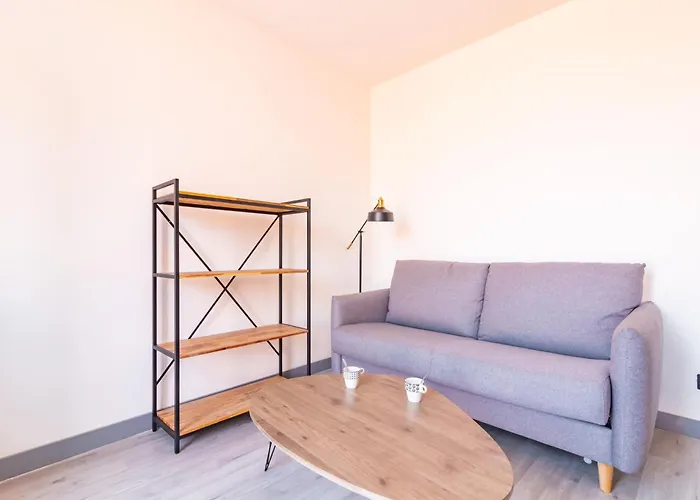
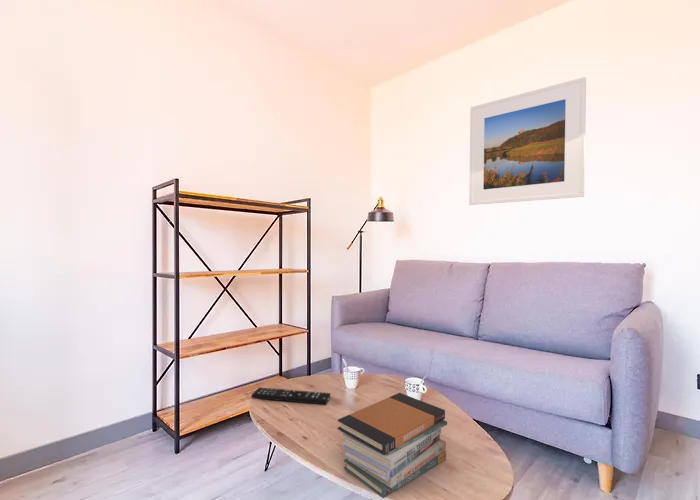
+ remote control [250,386,331,406]
+ book stack [337,392,448,499]
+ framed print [468,76,587,206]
